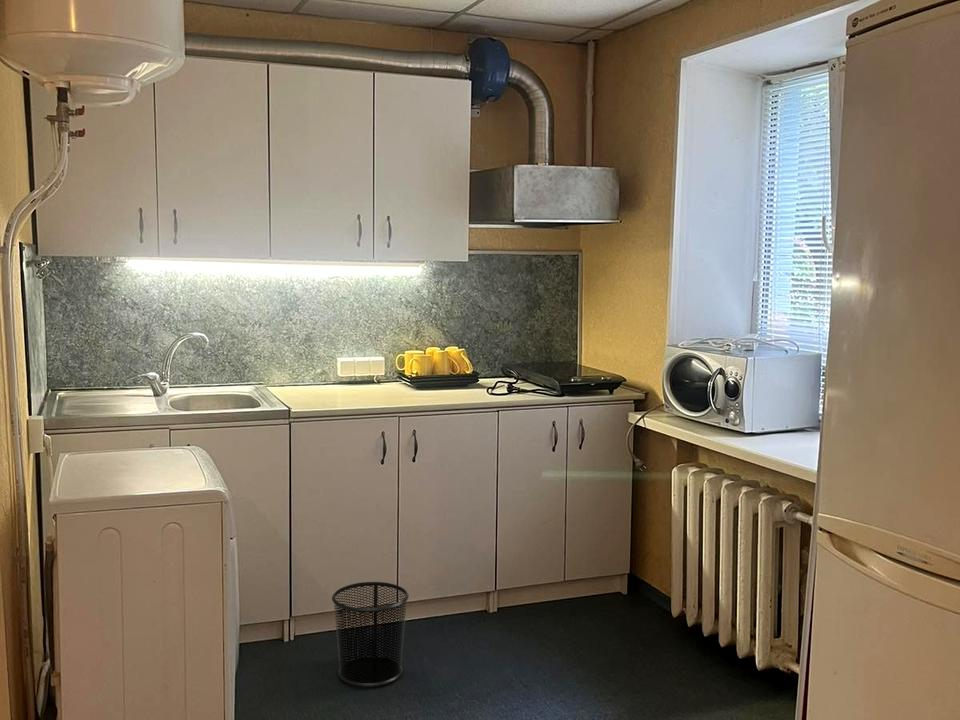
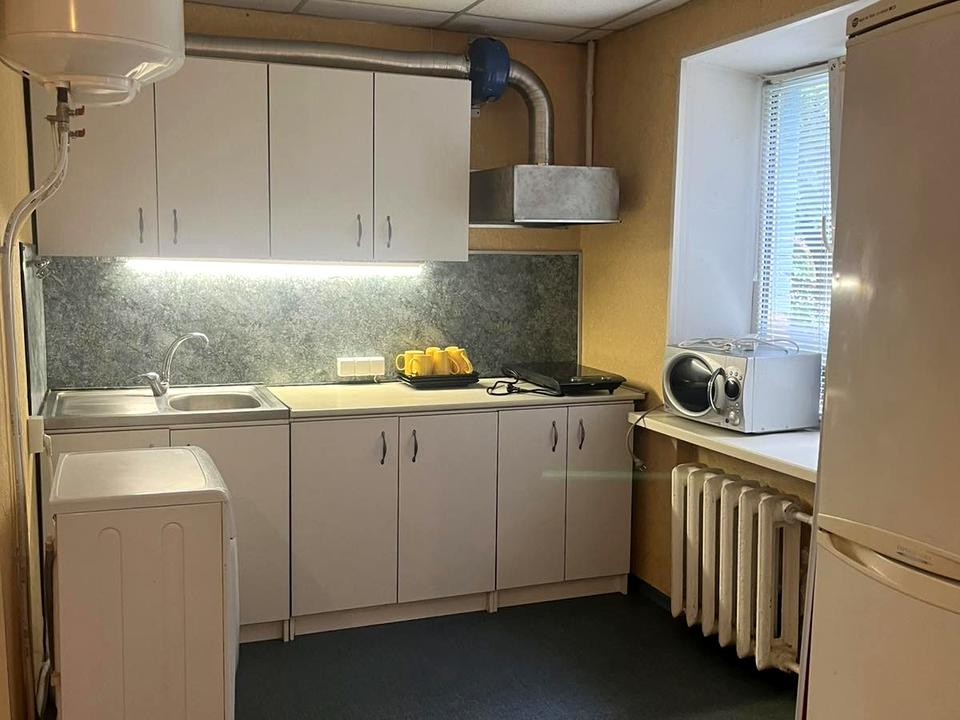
- waste bin [331,581,410,688]
